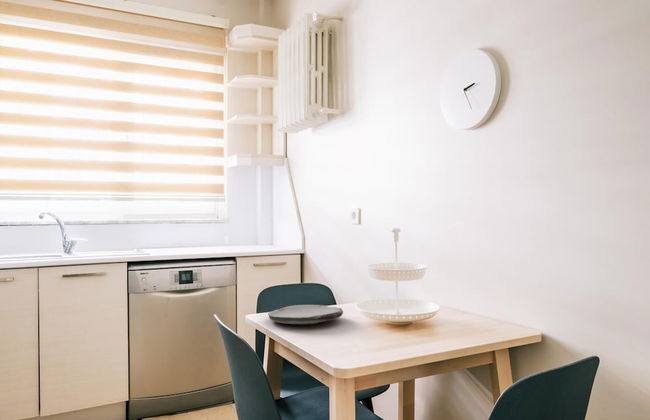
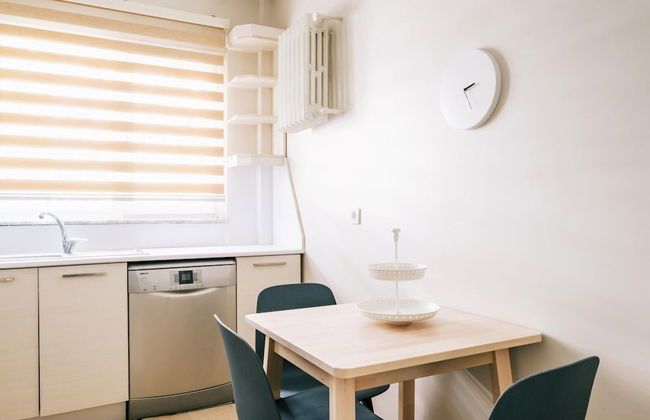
- plate [267,304,344,325]
